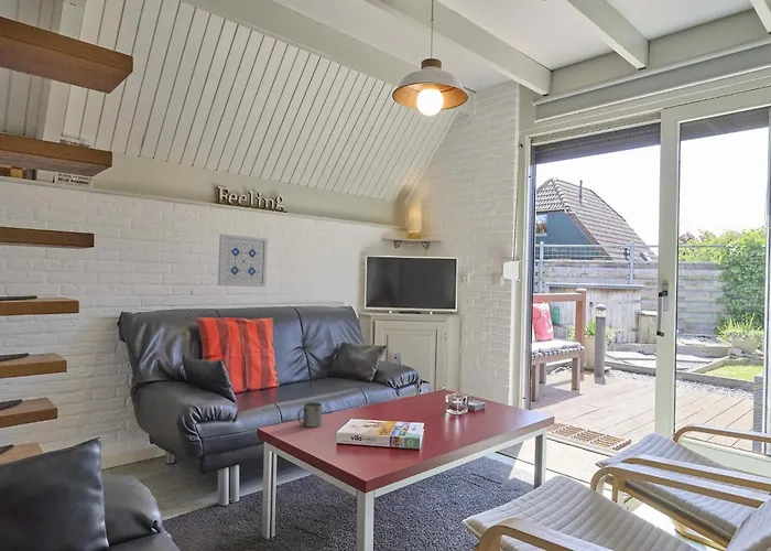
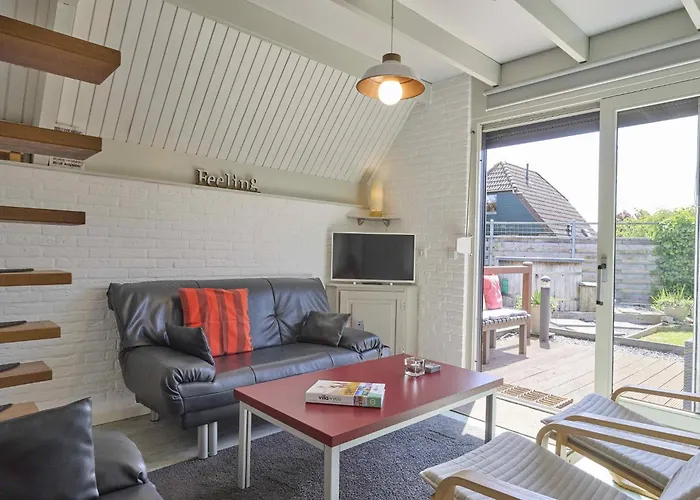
- mug [296,401,323,428]
- wall art [217,233,269,288]
